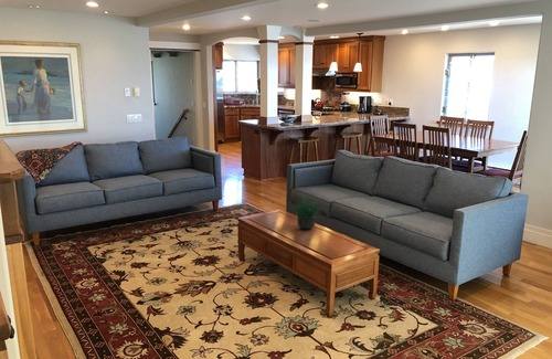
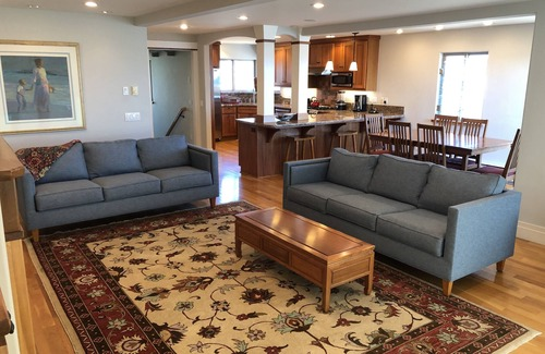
- potted plant [289,192,323,231]
